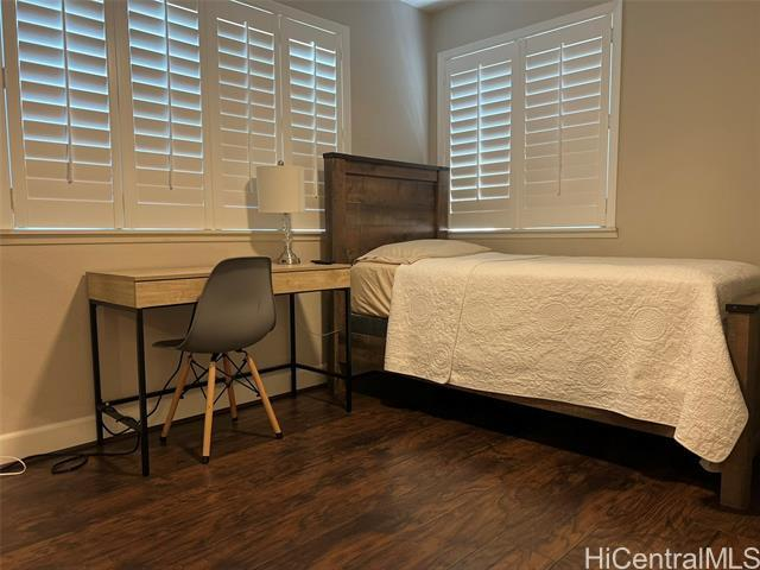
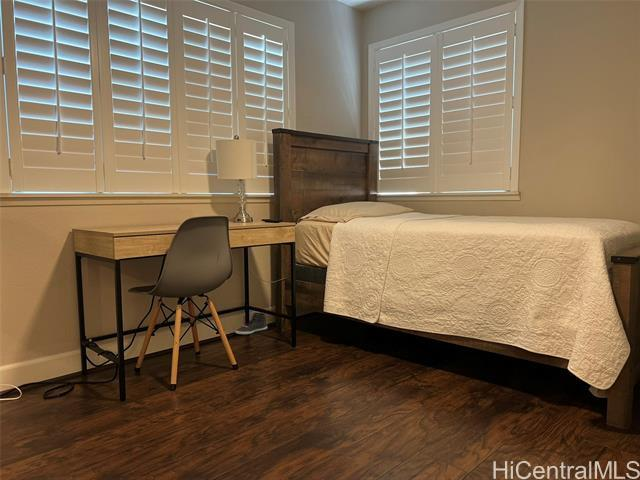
+ sneaker [235,312,268,335]
